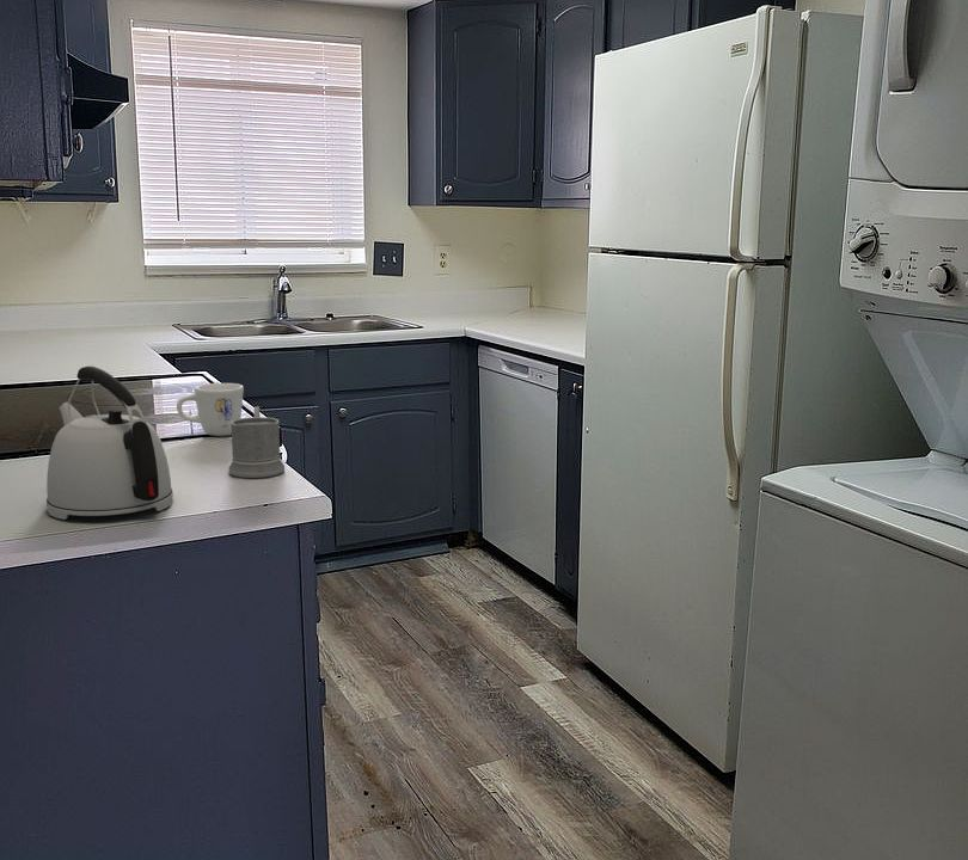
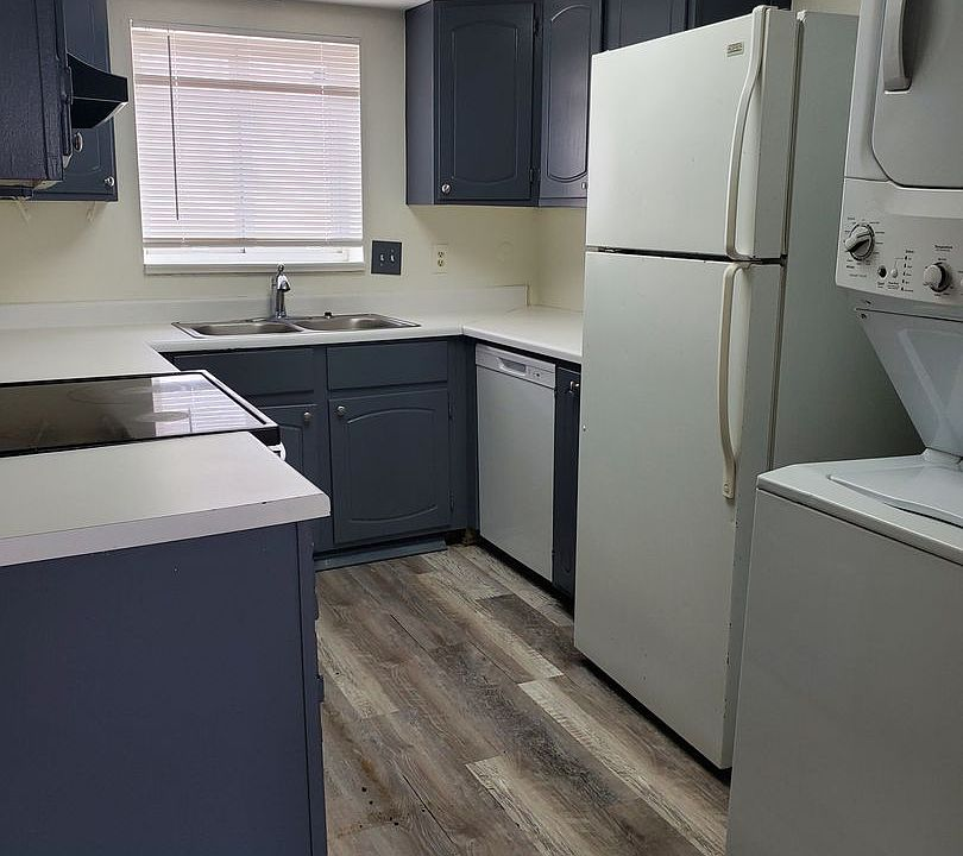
- mug [176,382,245,437]
- kettle [45,366,174,521]
- mug [227,406,286,479]
